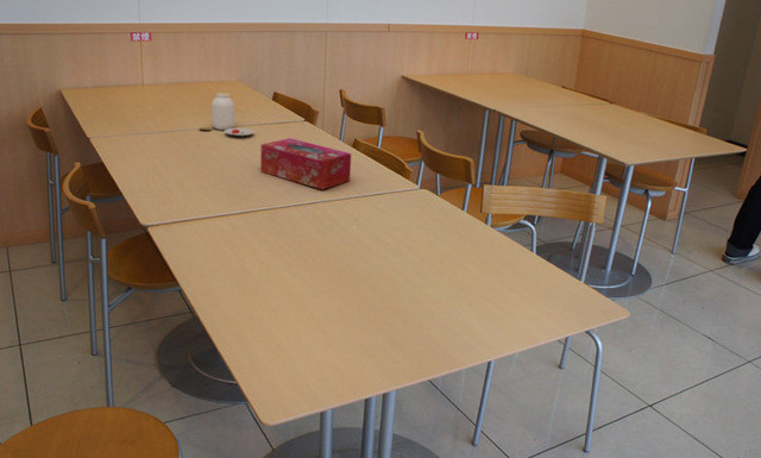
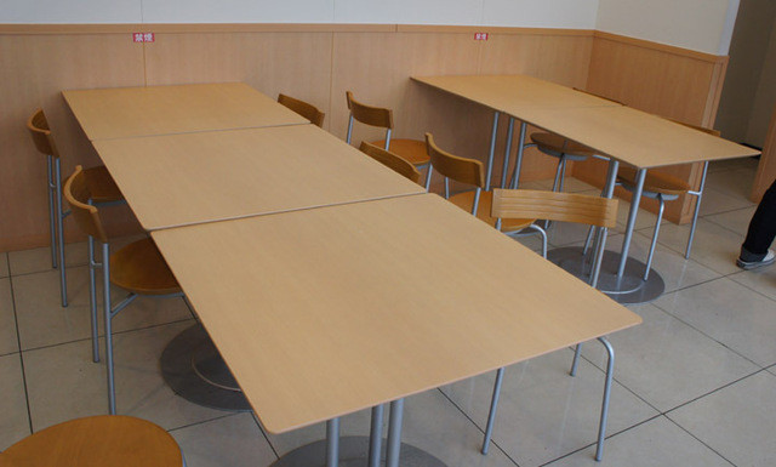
- tissue box [259,137,352,190]
- jar [197,92,256,137]
